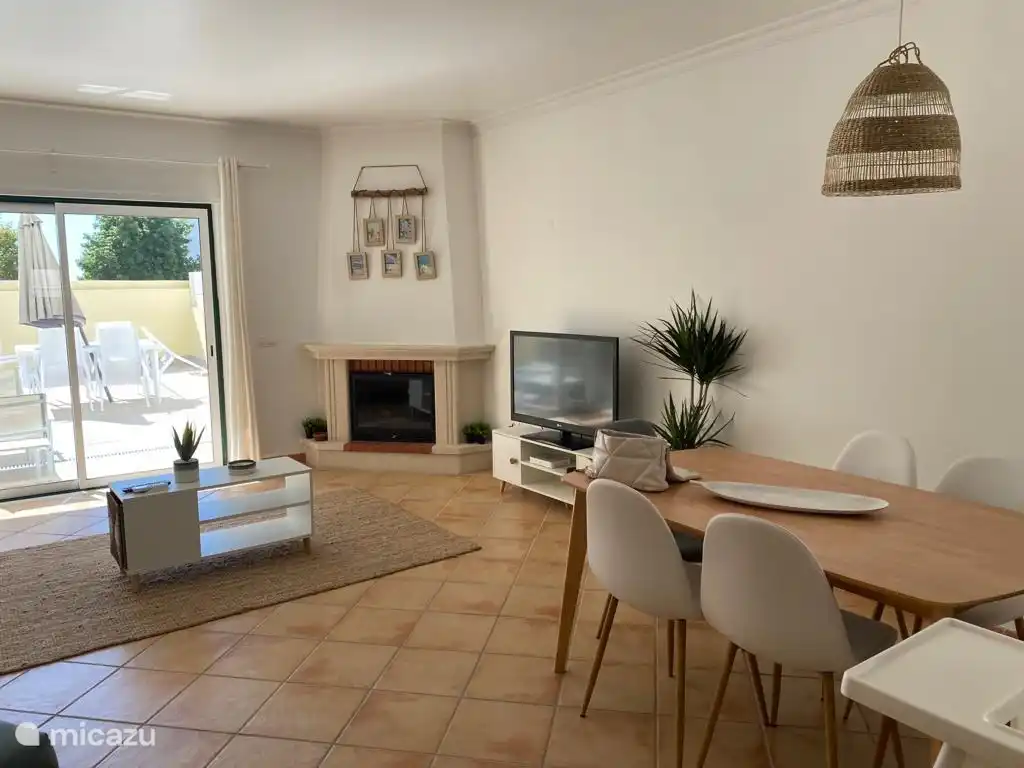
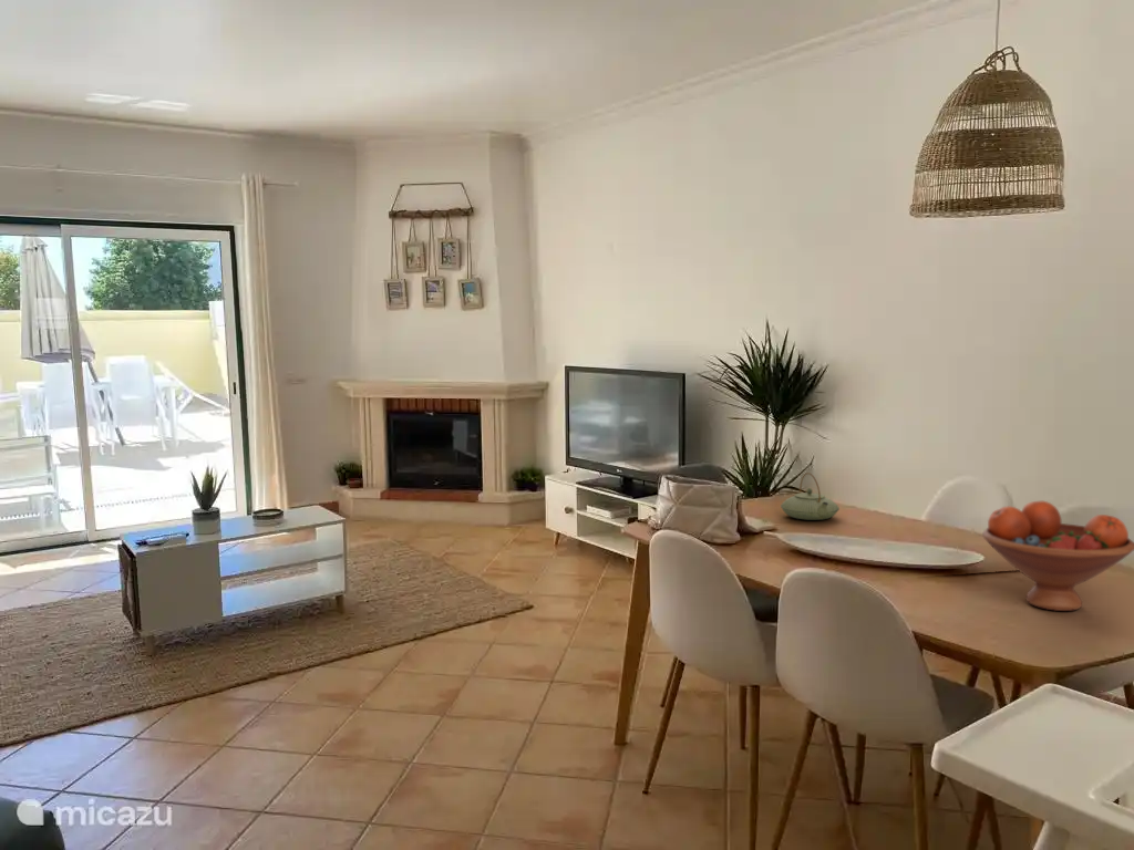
+ teapot [780,471,841,521]
+ fruit bowl [981,500,1134,612]
